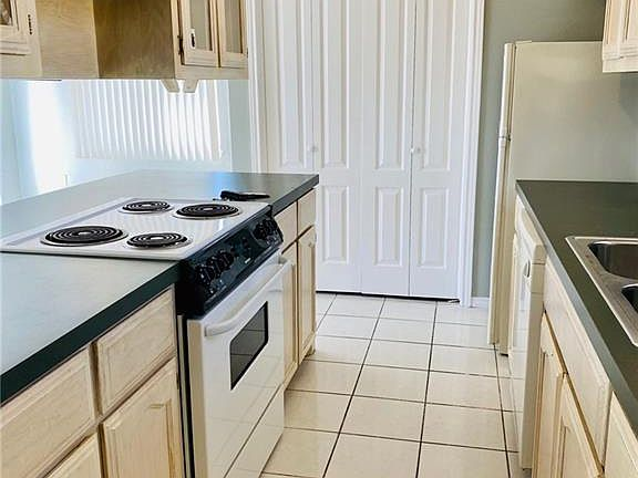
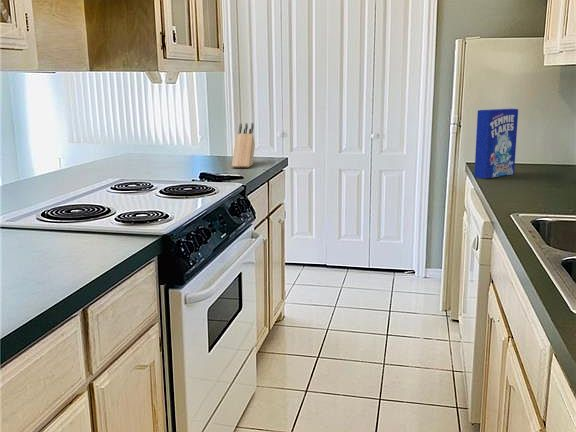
+ cereal box [473,108,519,179]
+ knife block [231,122,256,168]
